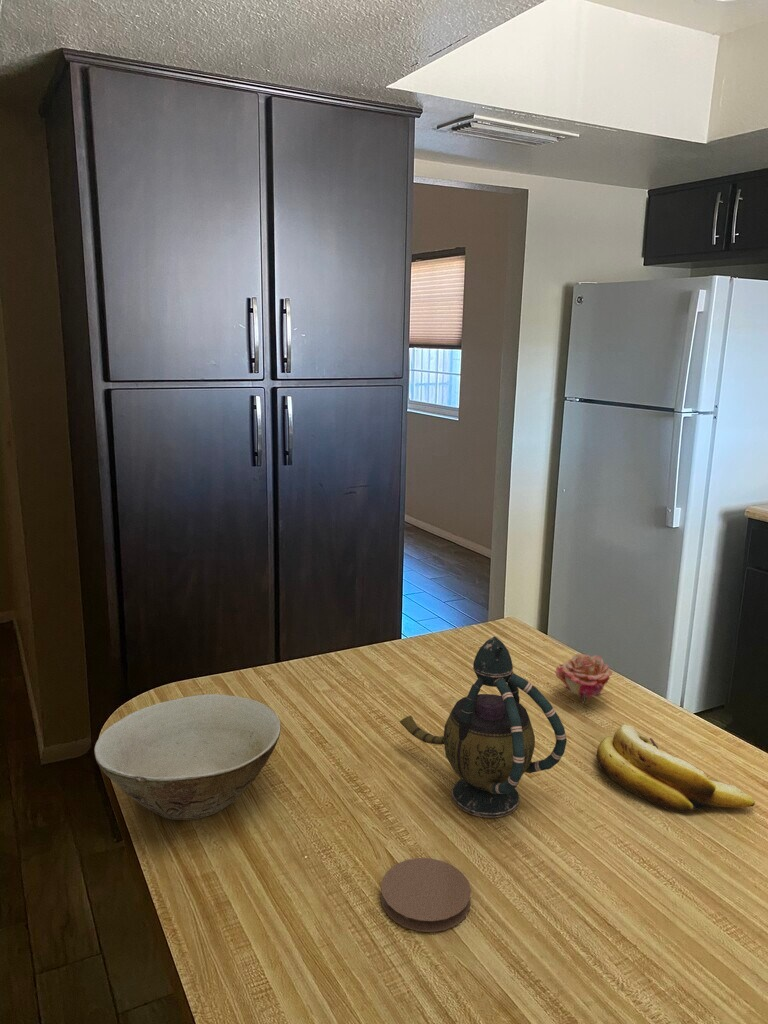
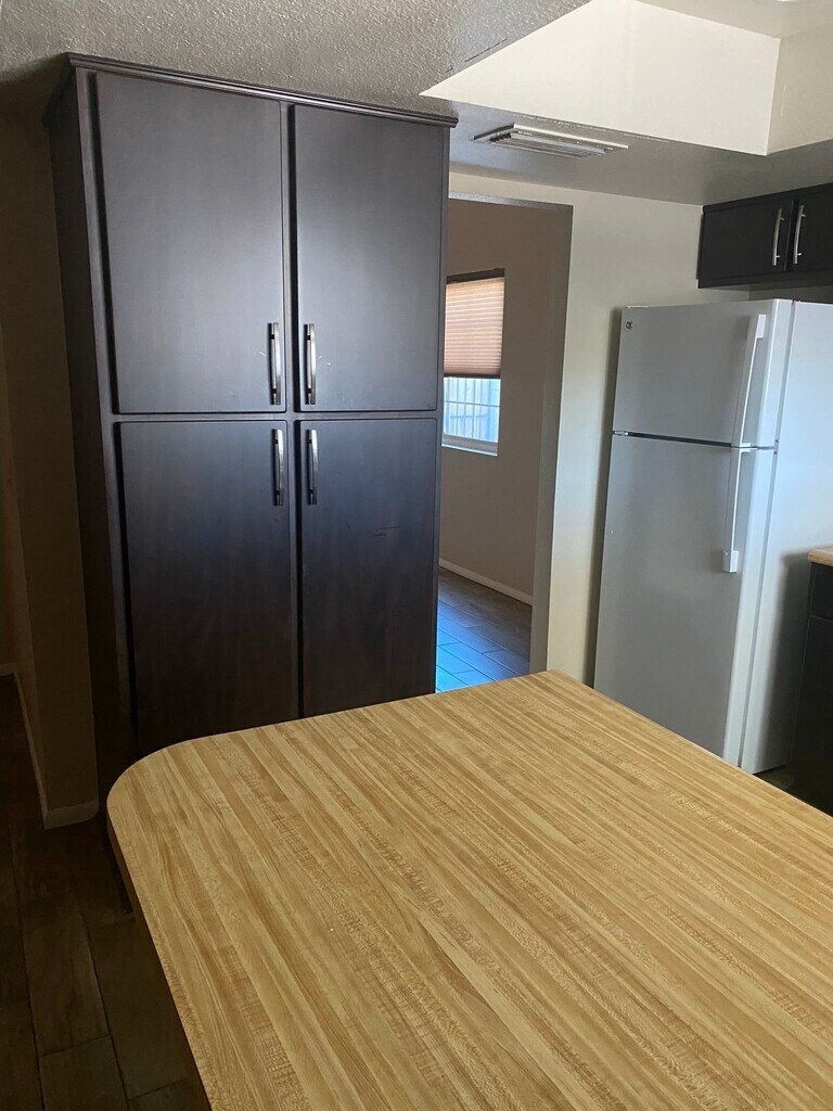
- flower [554,653,614,704]
- teapot [399,635,568,818]
- banana [596,724,756,813]
- bowl [93,693,282,821]
- coaster [380,857,472,933]
